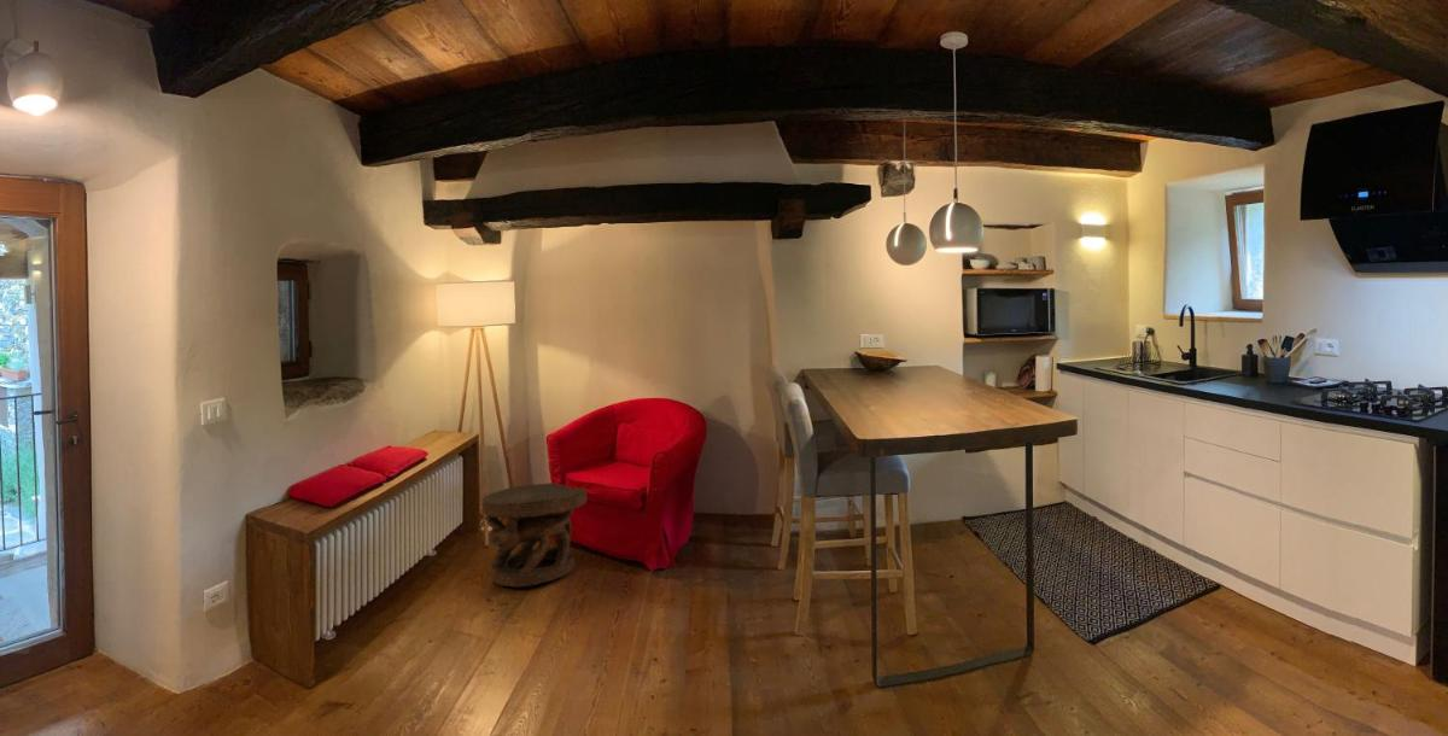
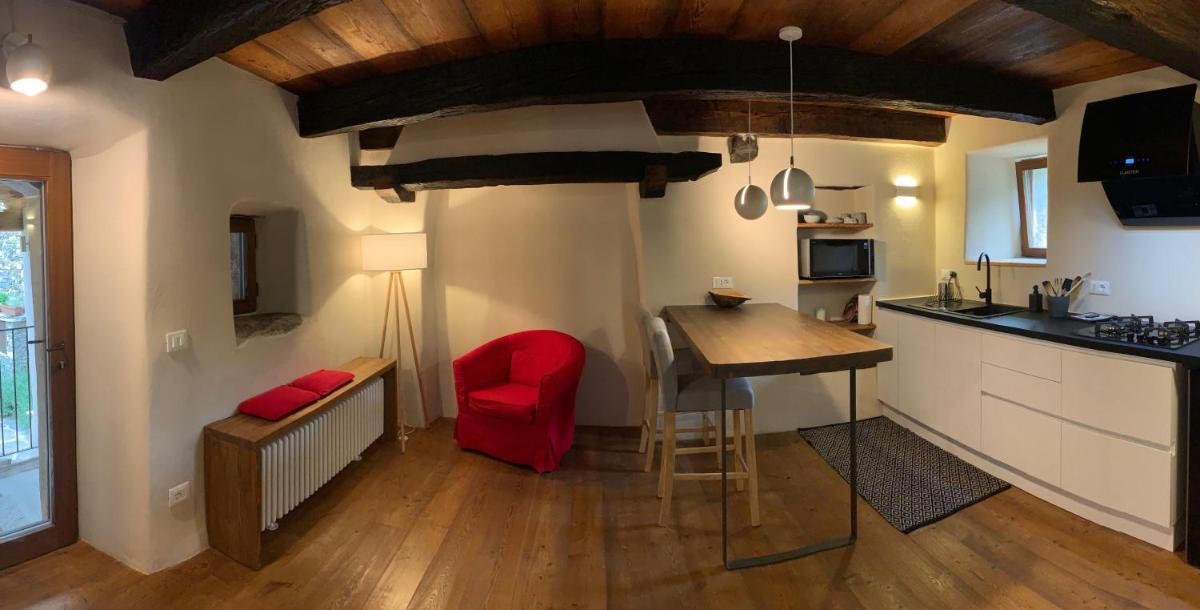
- side table [480,481,588,588]
